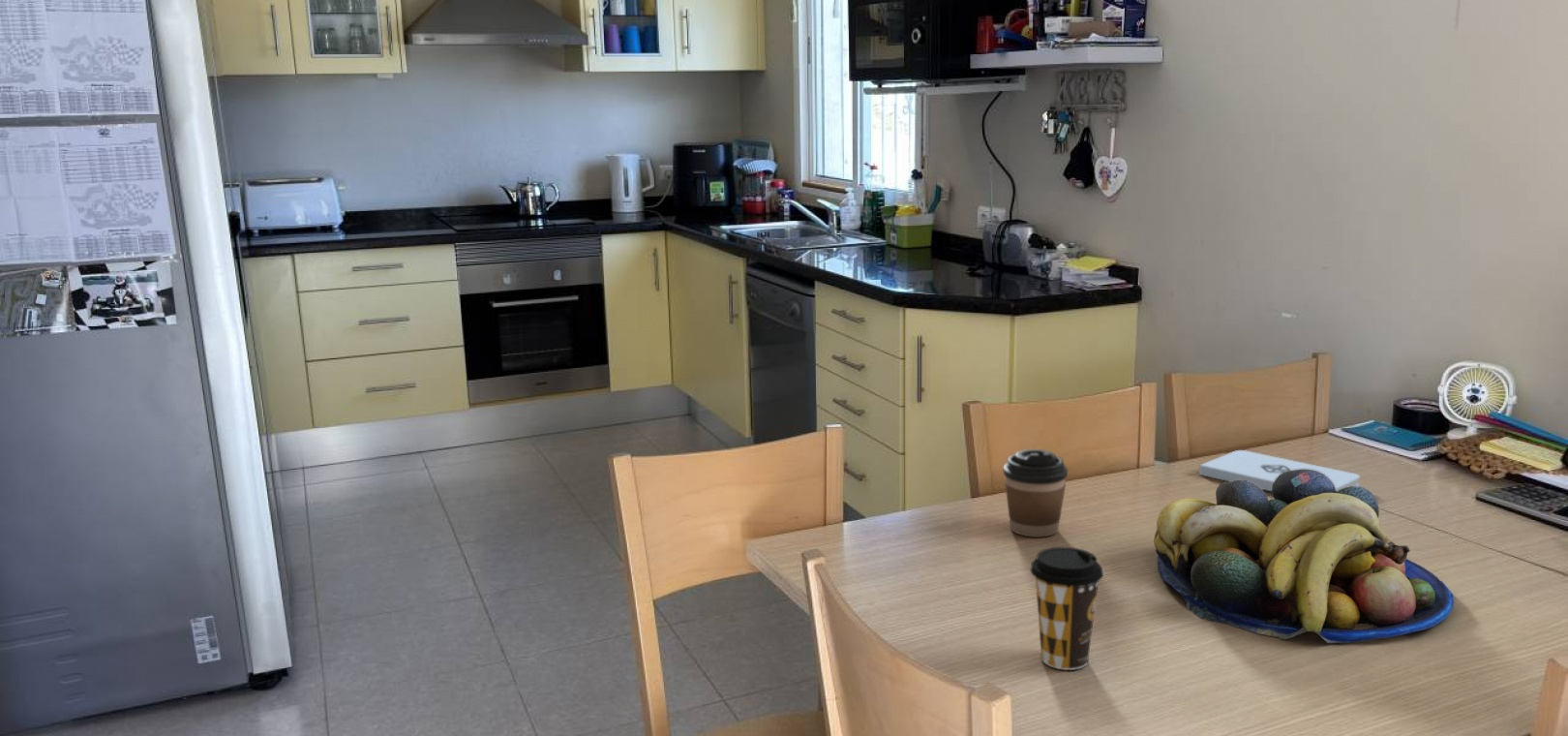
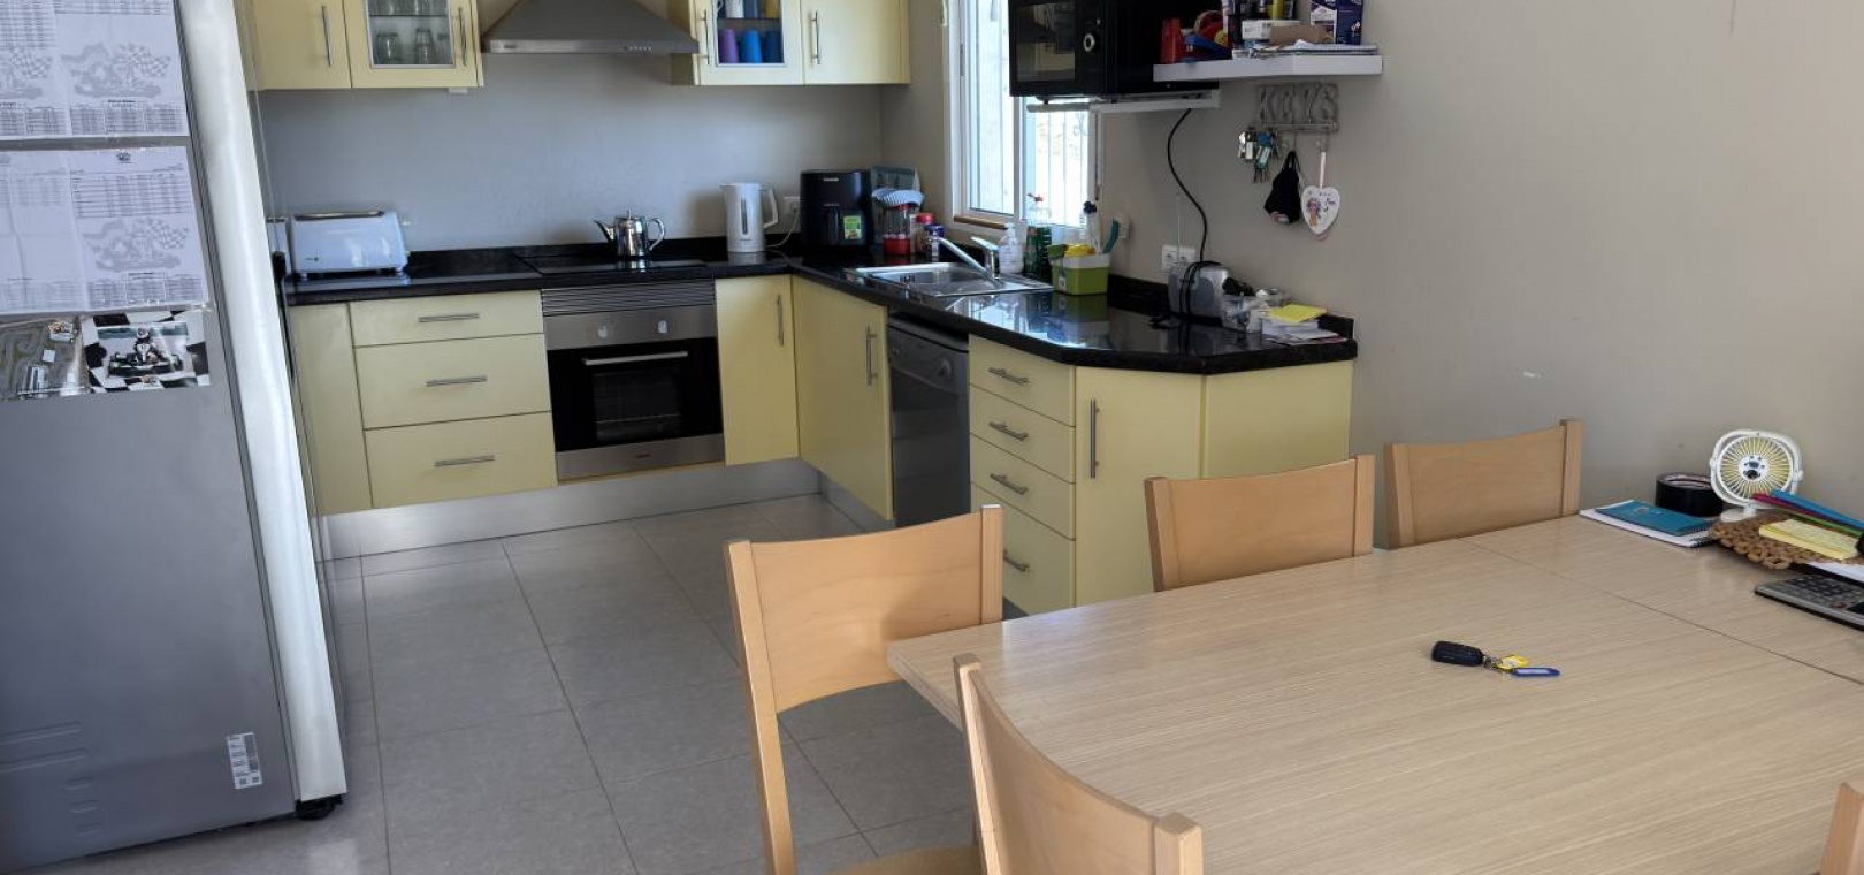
- coffee cup [1030,546,1104,671]
- fruit bowl [1153,469,1455,644]
- coffee cup [1002,448,1069,537]
- notepad [1198,449,1361,492]
